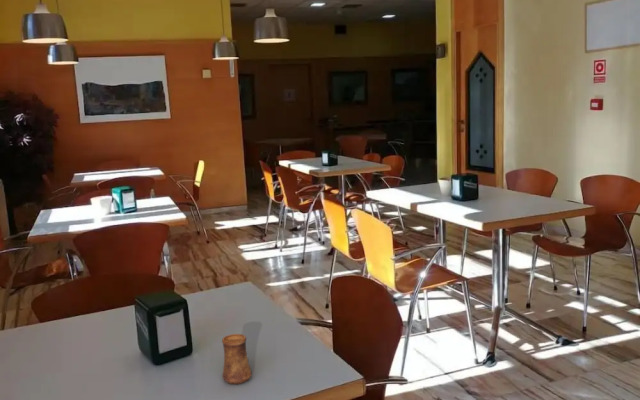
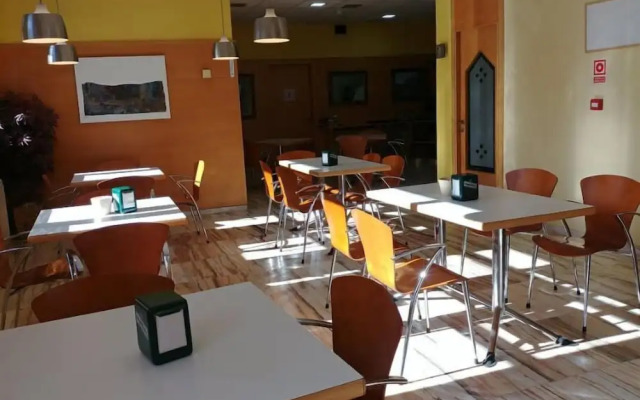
- cup [221,333,253,385]
